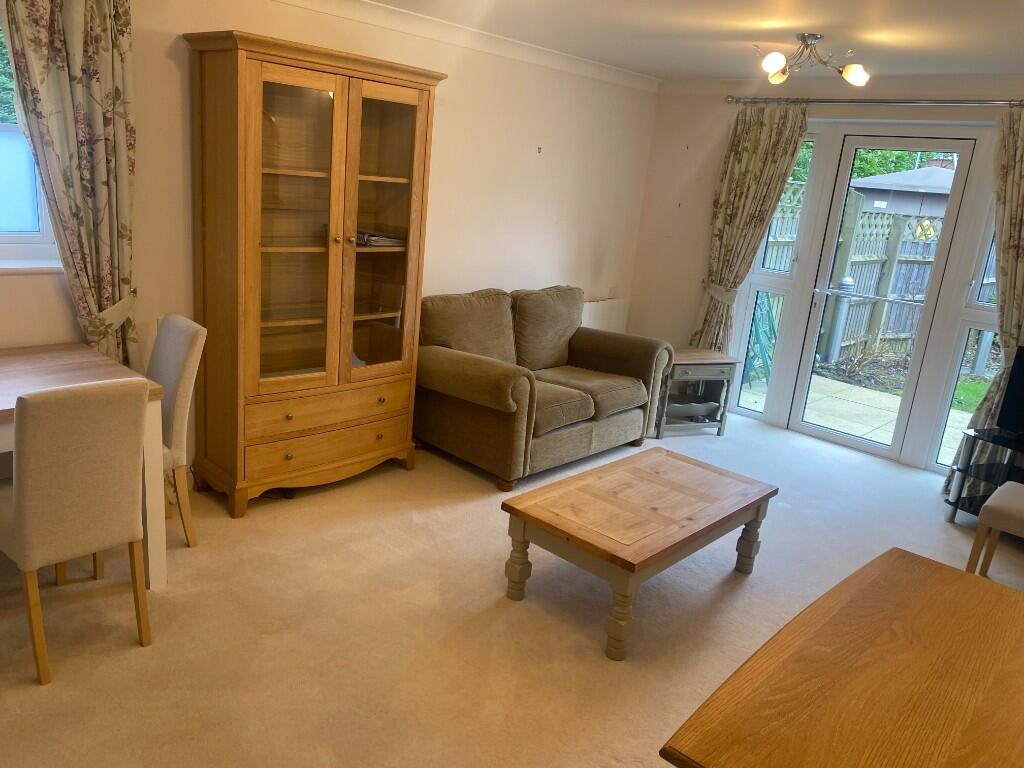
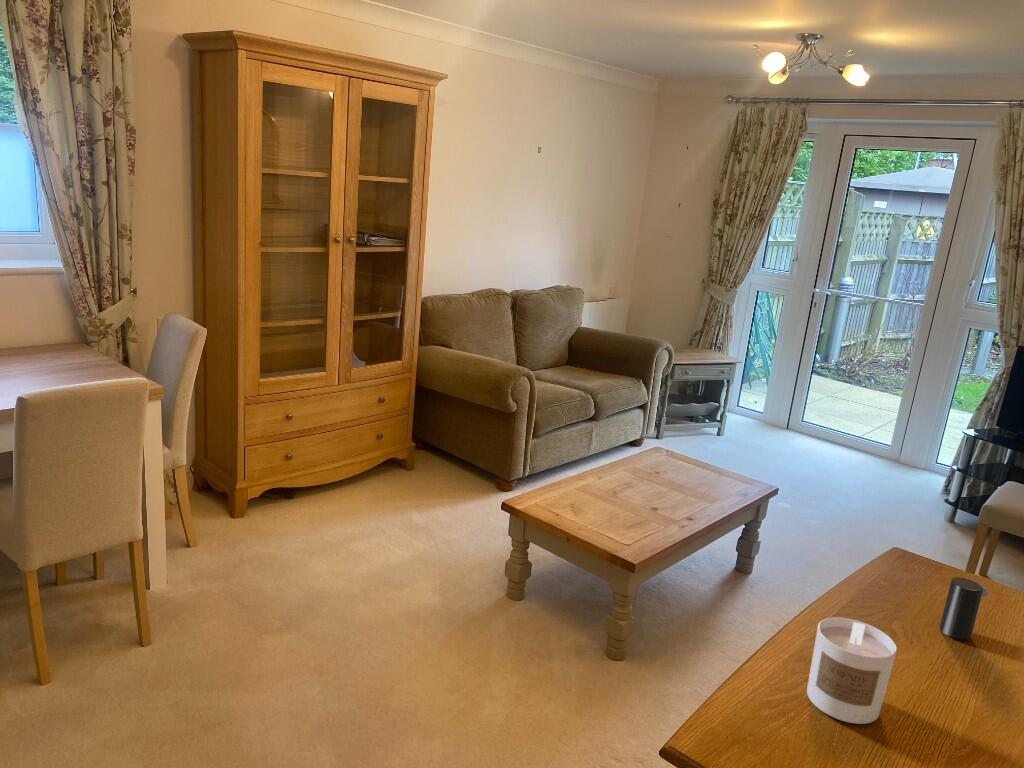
+ candle [806,616,898,725]
+ cup [938,576,990,641]
